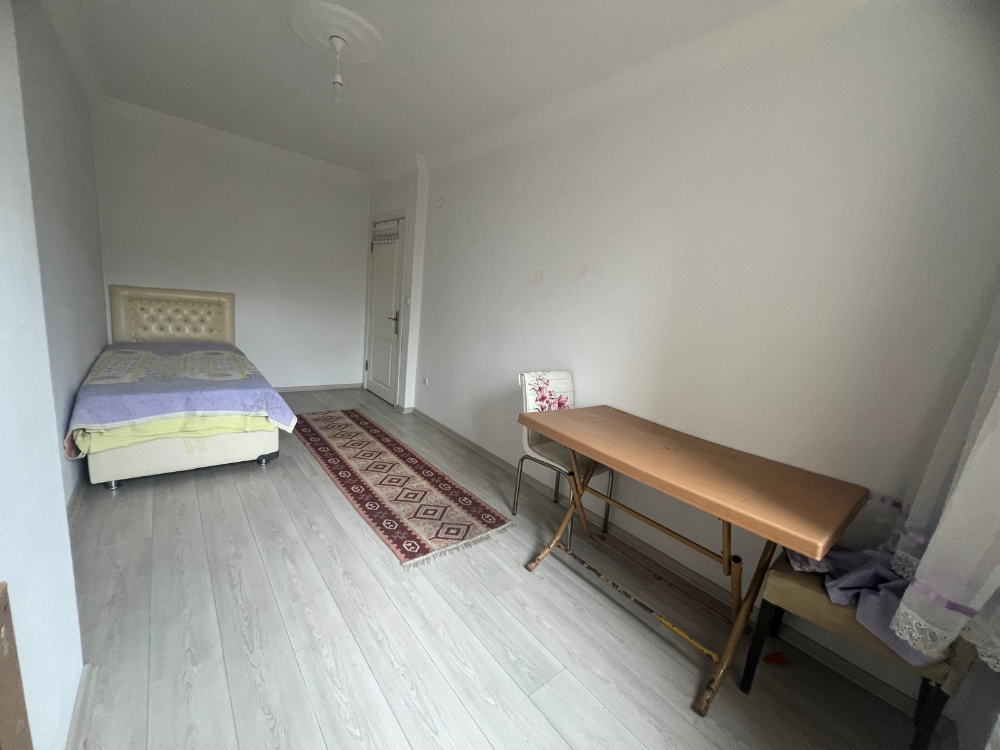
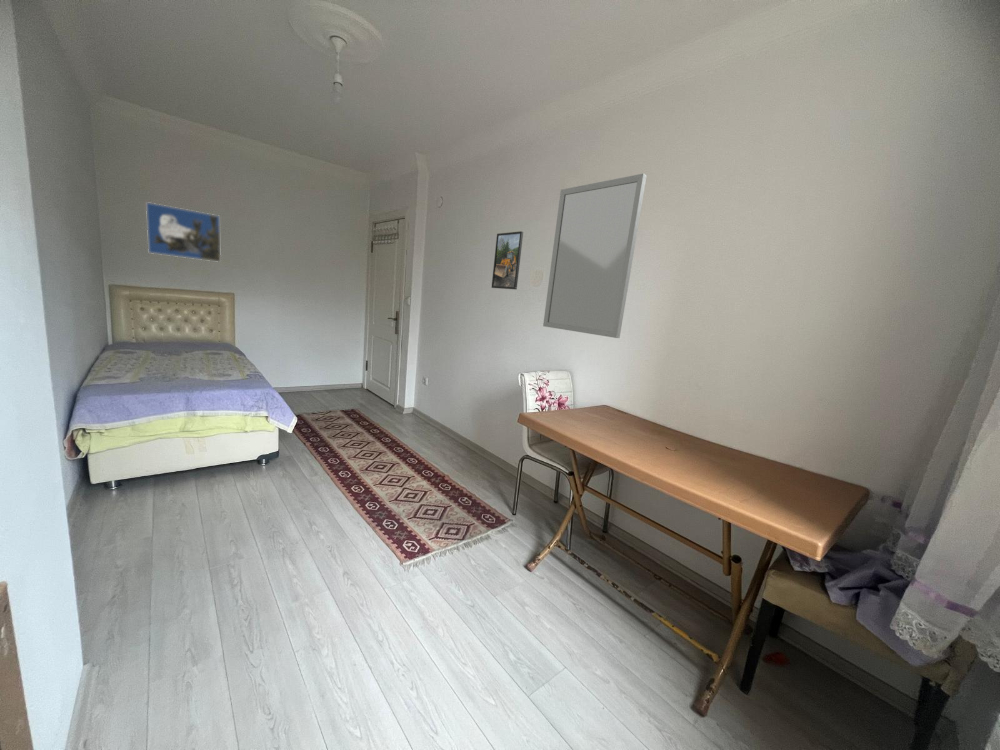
+ home mirror [542,173,648,339]
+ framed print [491,230,524,290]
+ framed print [145,201,222,263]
